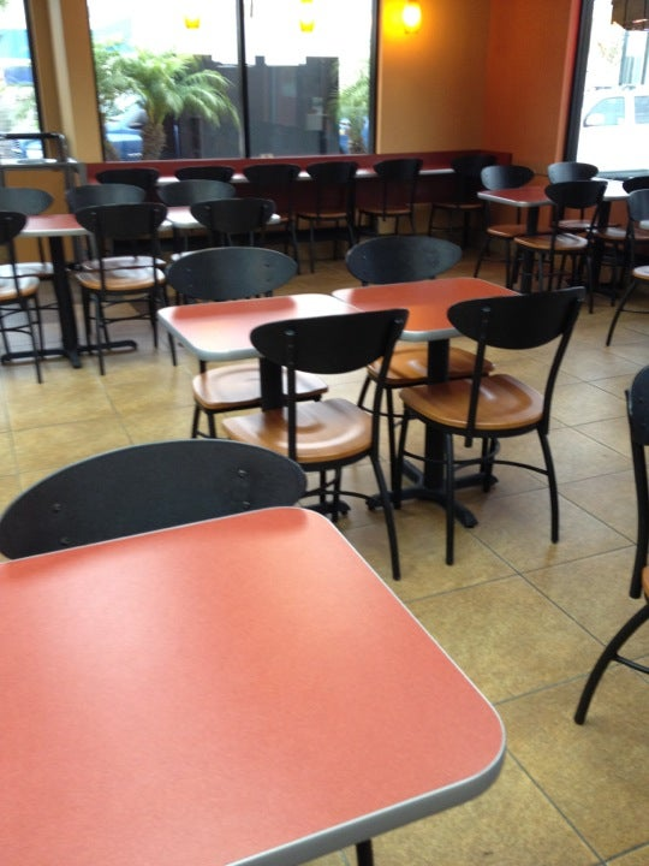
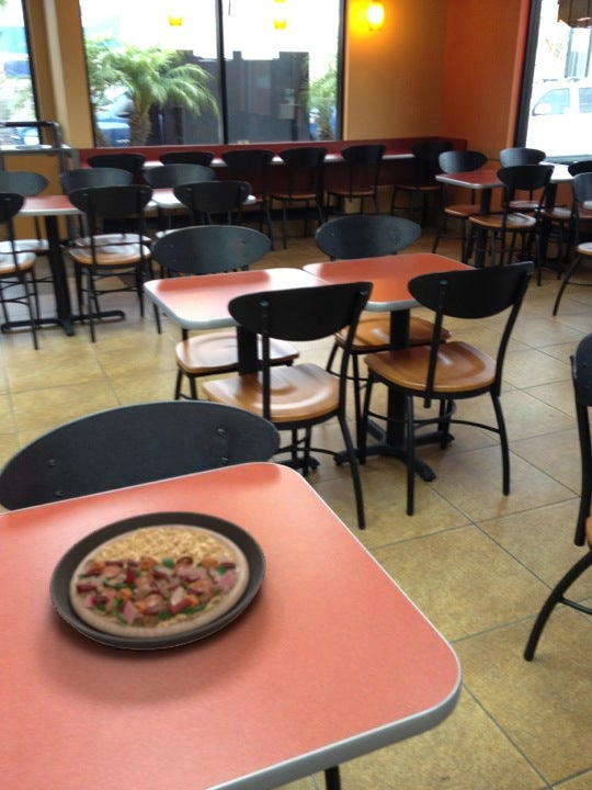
+ plate [48,510,266,652]
